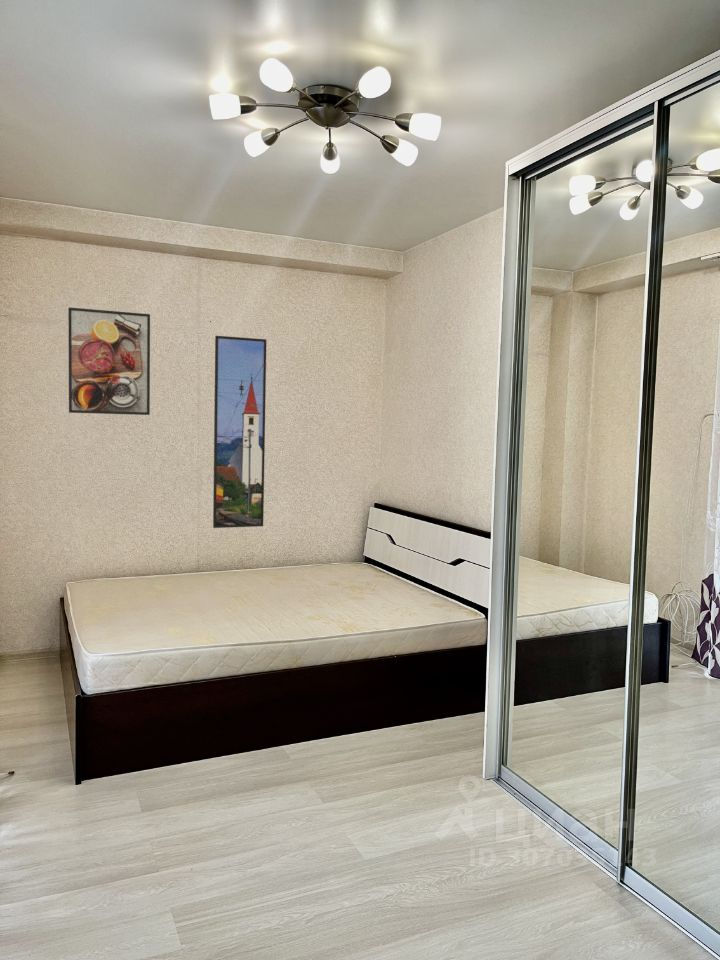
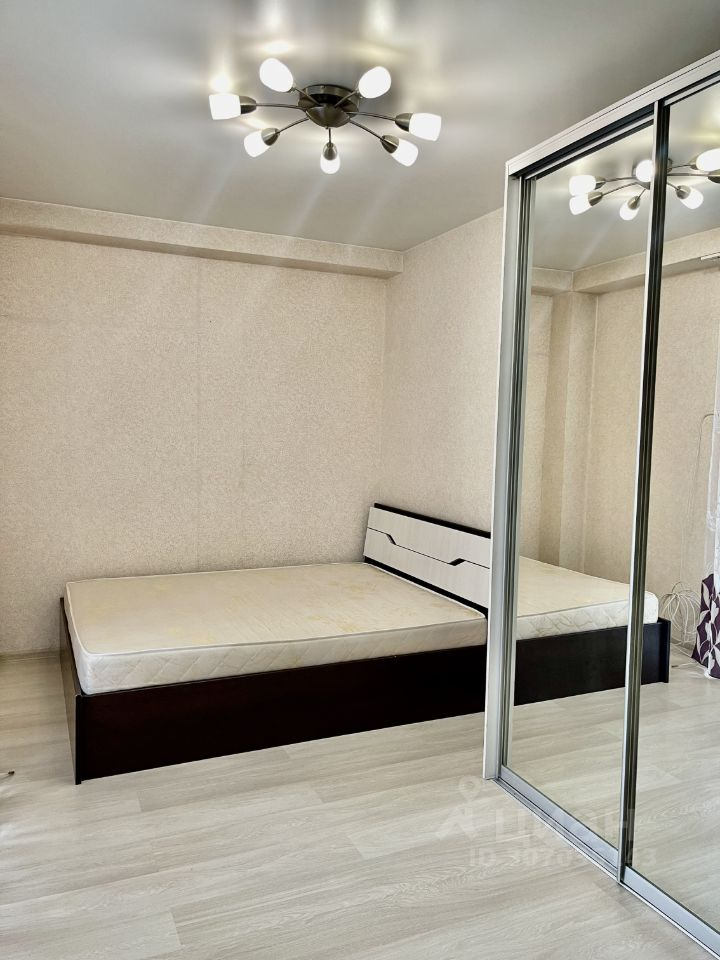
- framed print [67,307,151,416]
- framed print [212,335,267,529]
